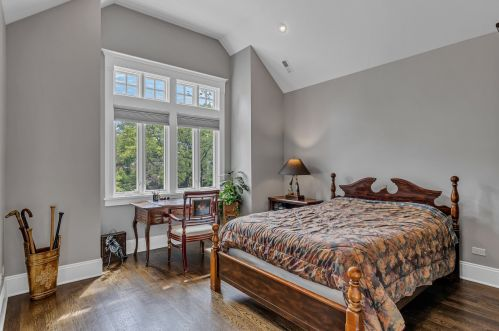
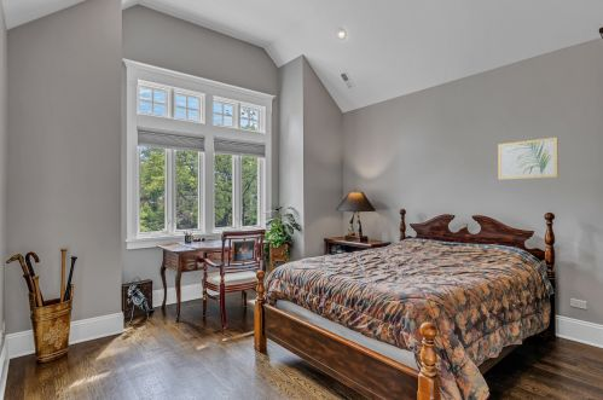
+ wall art [497,137,559,181]
